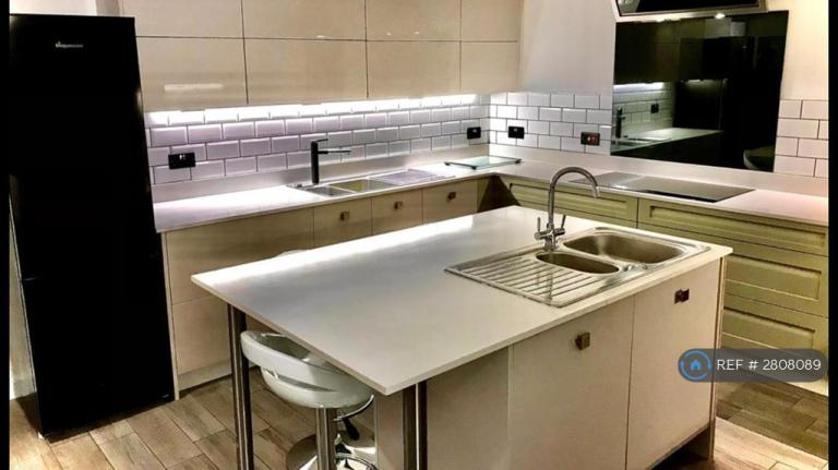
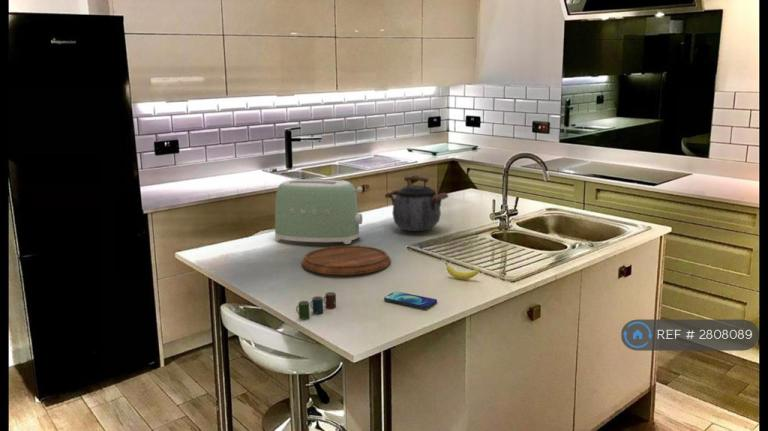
+ kettle [384,175,449,232]
+ cup [295,291,337,320]
+ smartphone [383,291,438,309]
+ banana [445,262,481,280]
+ cutting board [301,245,392,276]
+ toaster [274,178,364,245]
